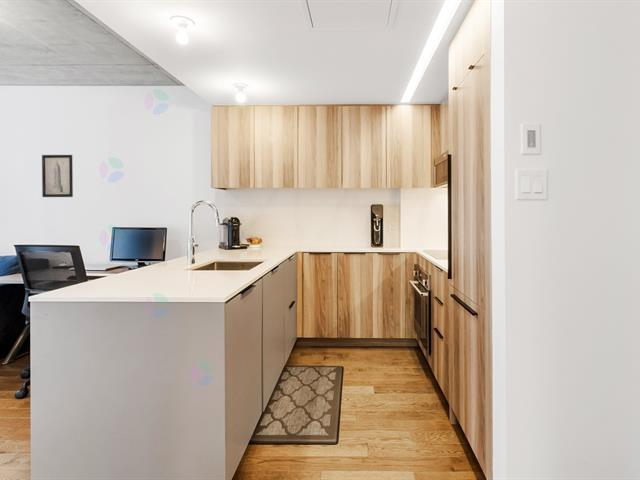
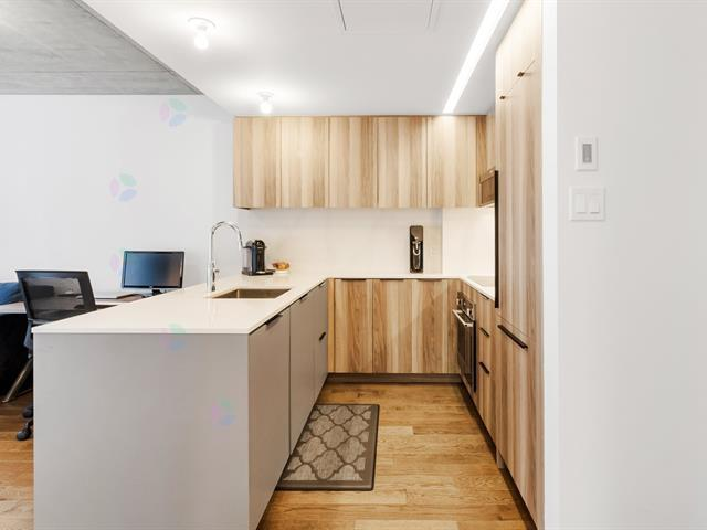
- wall art [41,154,74,198]
